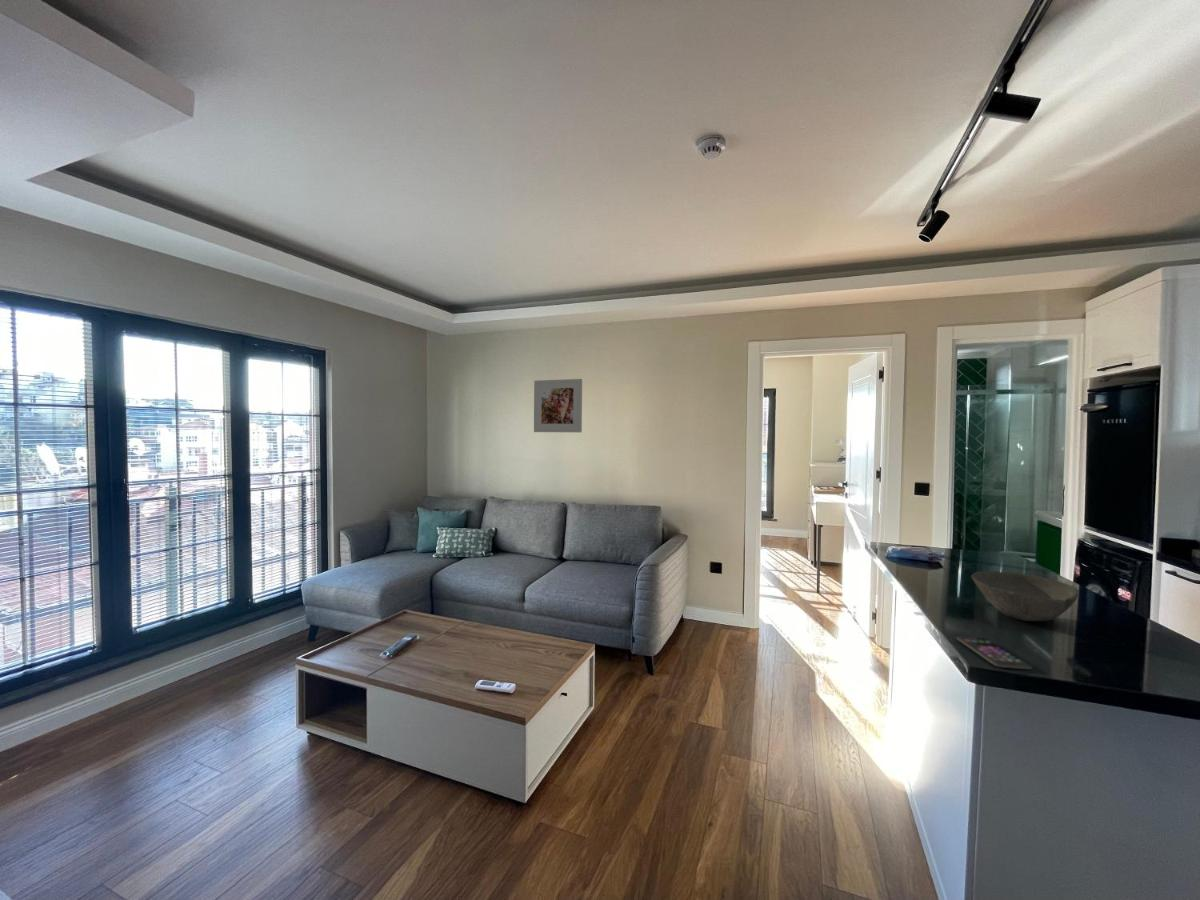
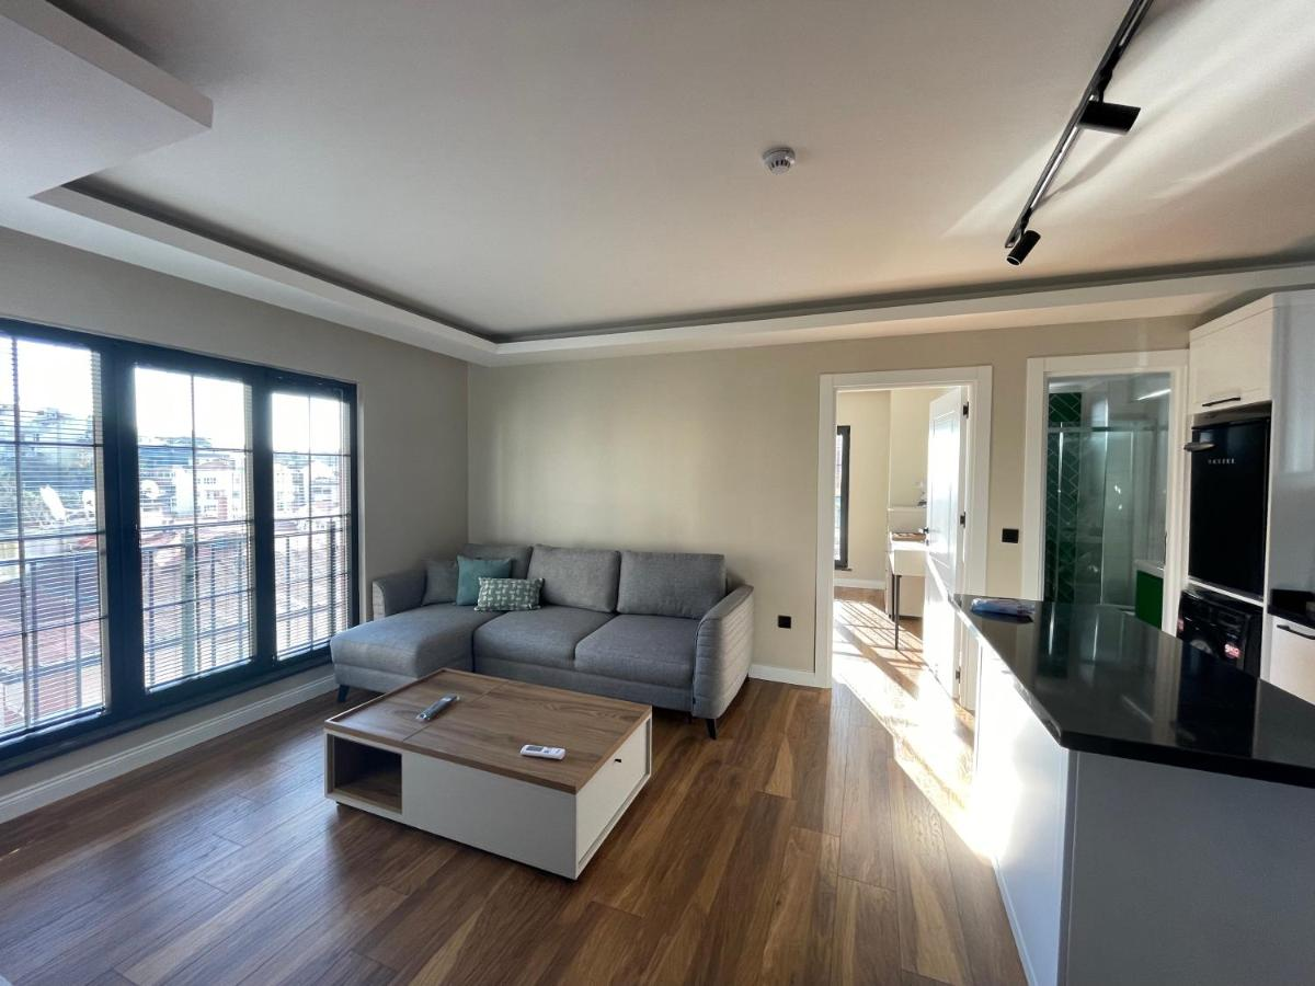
- smartphone [956,636,1032,671]
- bowl [970,570,1080,622]
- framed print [533,378,583,433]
